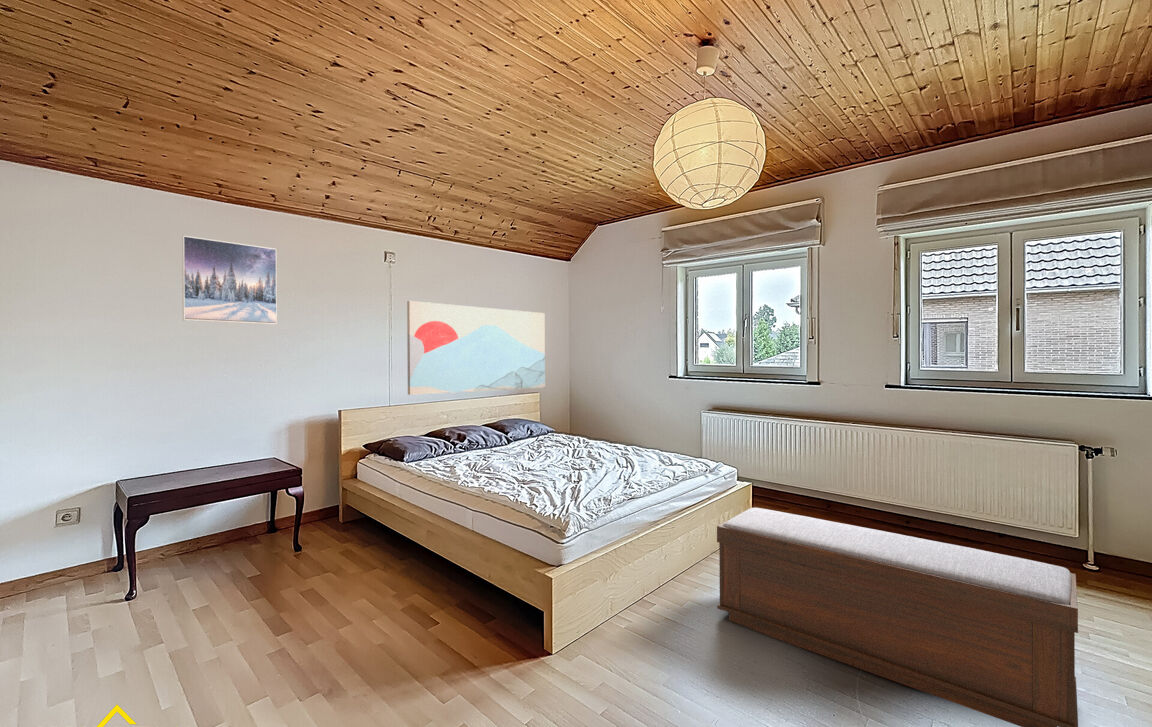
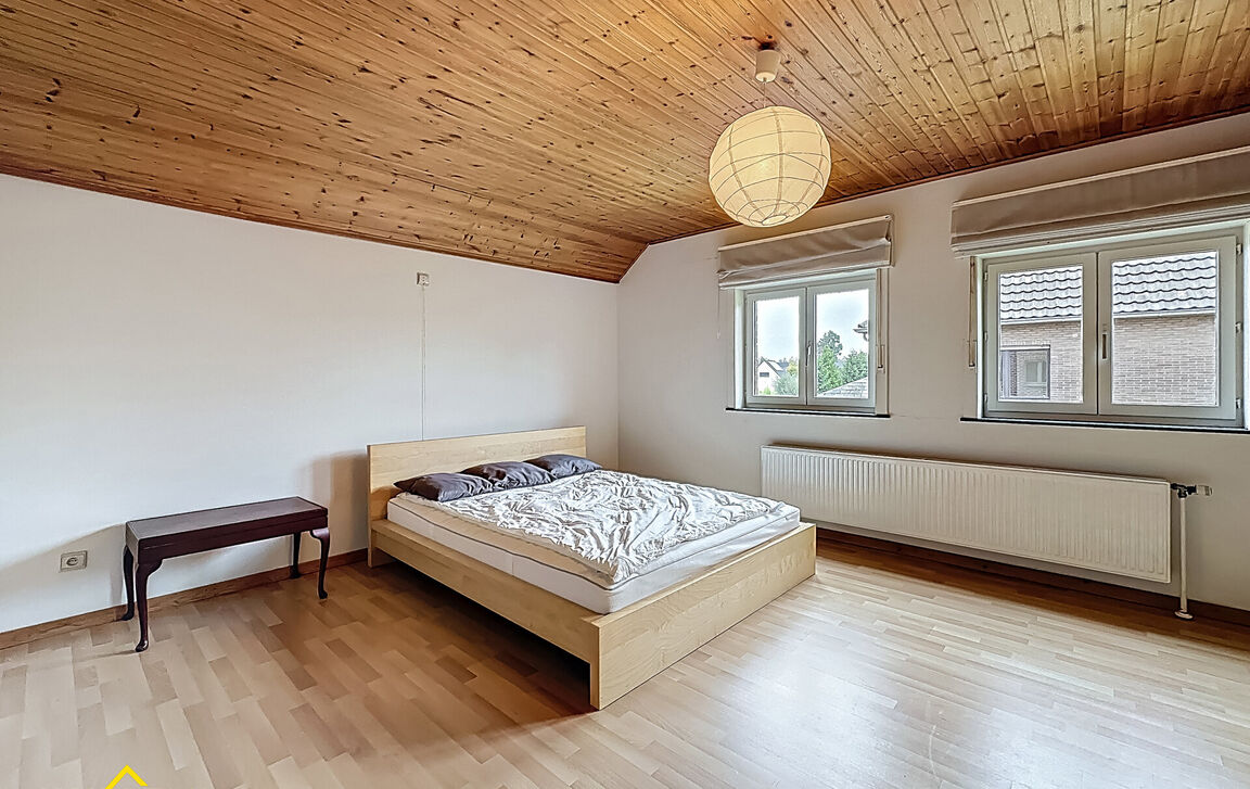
- wall art [406,300,546,396]
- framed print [181,235,278,326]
- bench [716,507,1079,727]
